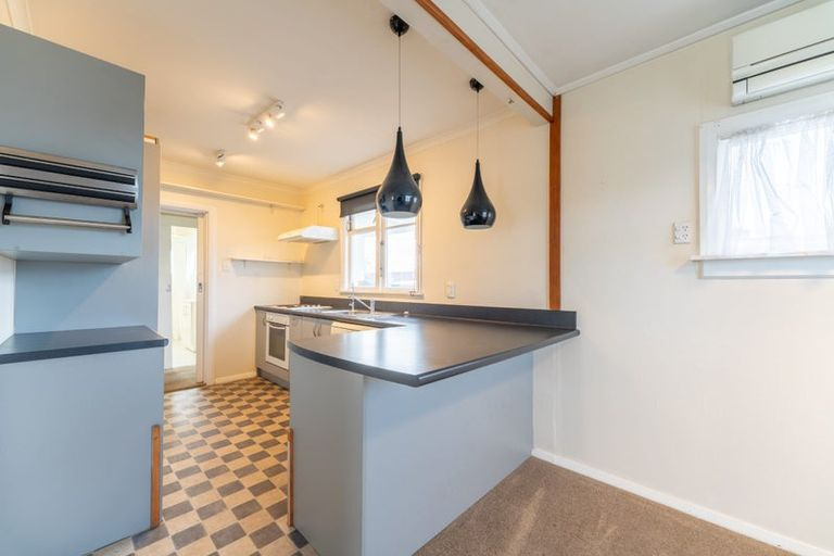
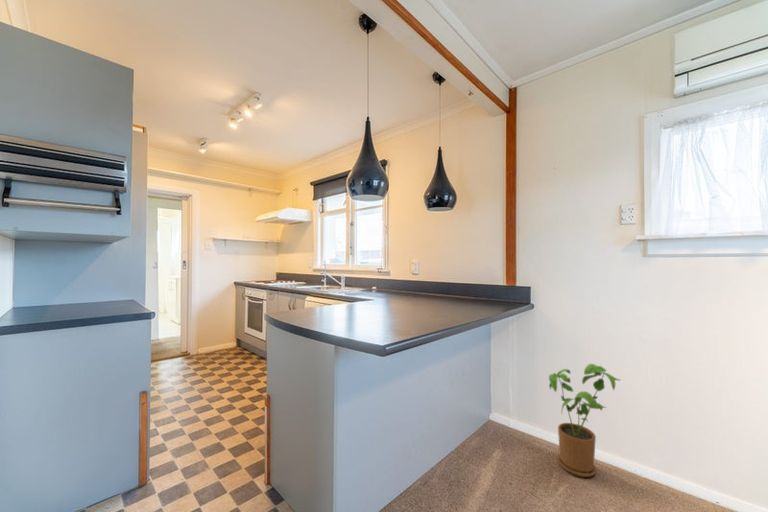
+ house plant [548,363,621,478]
